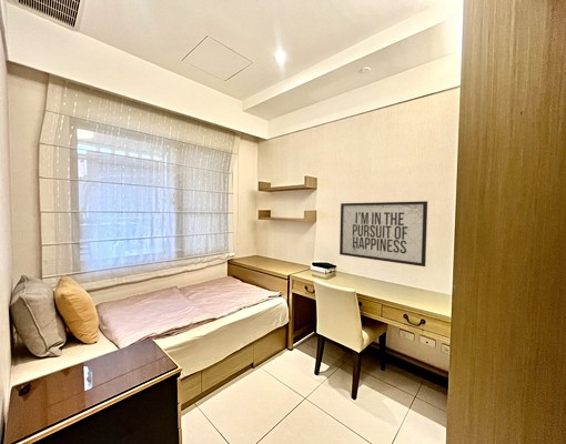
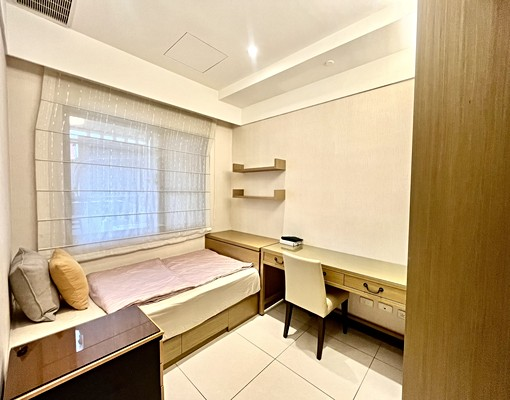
- mirror [338,200,428,268]
